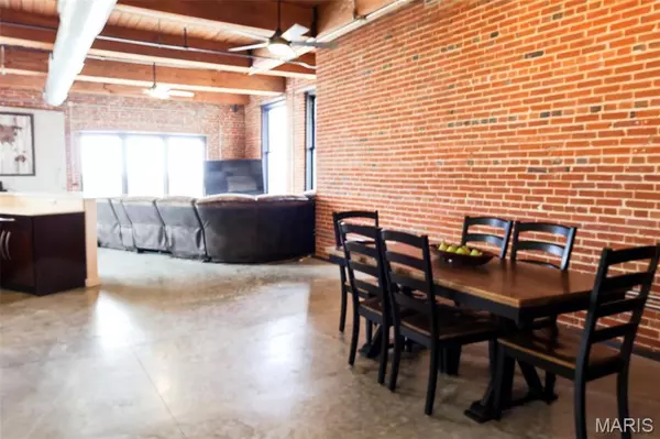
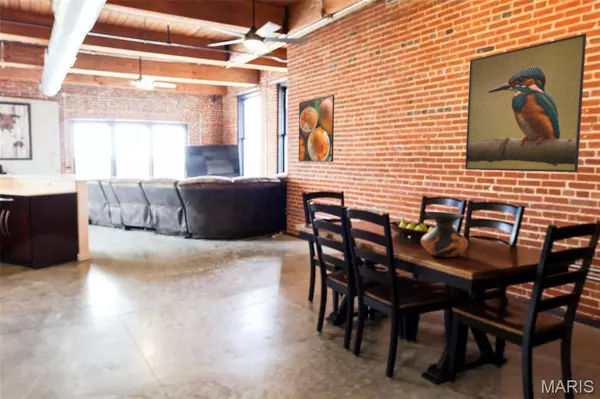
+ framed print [298,94,335,163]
+ vase [420,211,469,258]
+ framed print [464,33,587,173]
